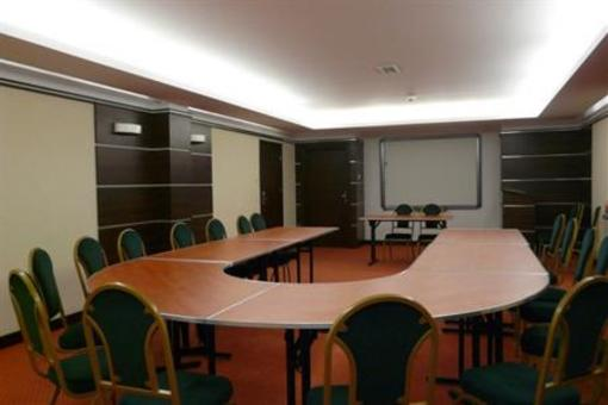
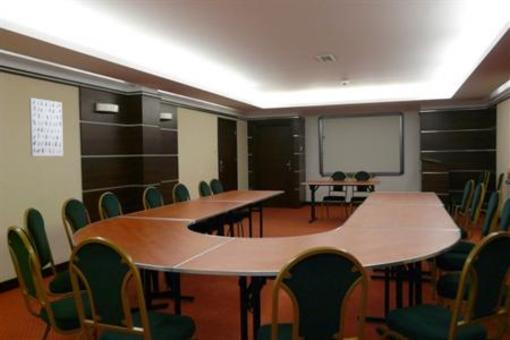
+ wall art [28,97,64,157]
